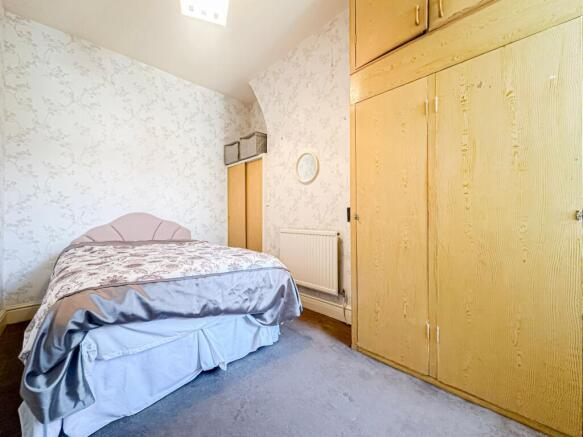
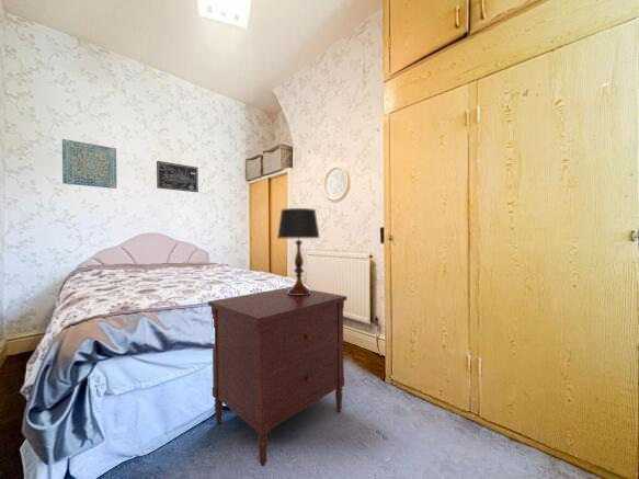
+ wall art [61,138,118,190]
+ table lamp [276,207,321,295]
+ wall art [156,160,199,193]
+ dresser [207,286,347,467]
